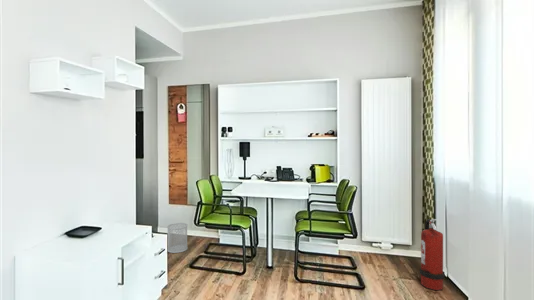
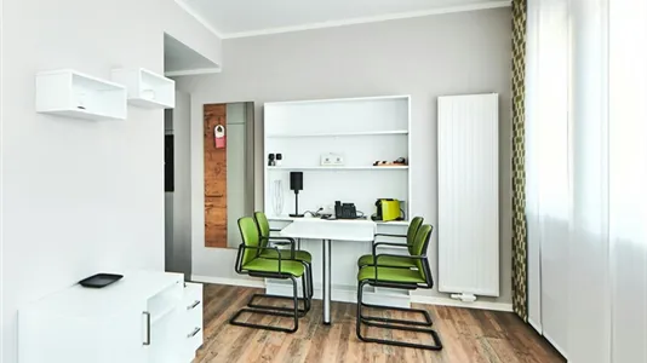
- fire extinguisher [419,218,446,291]
- wastebasket [166,222,189,254]
